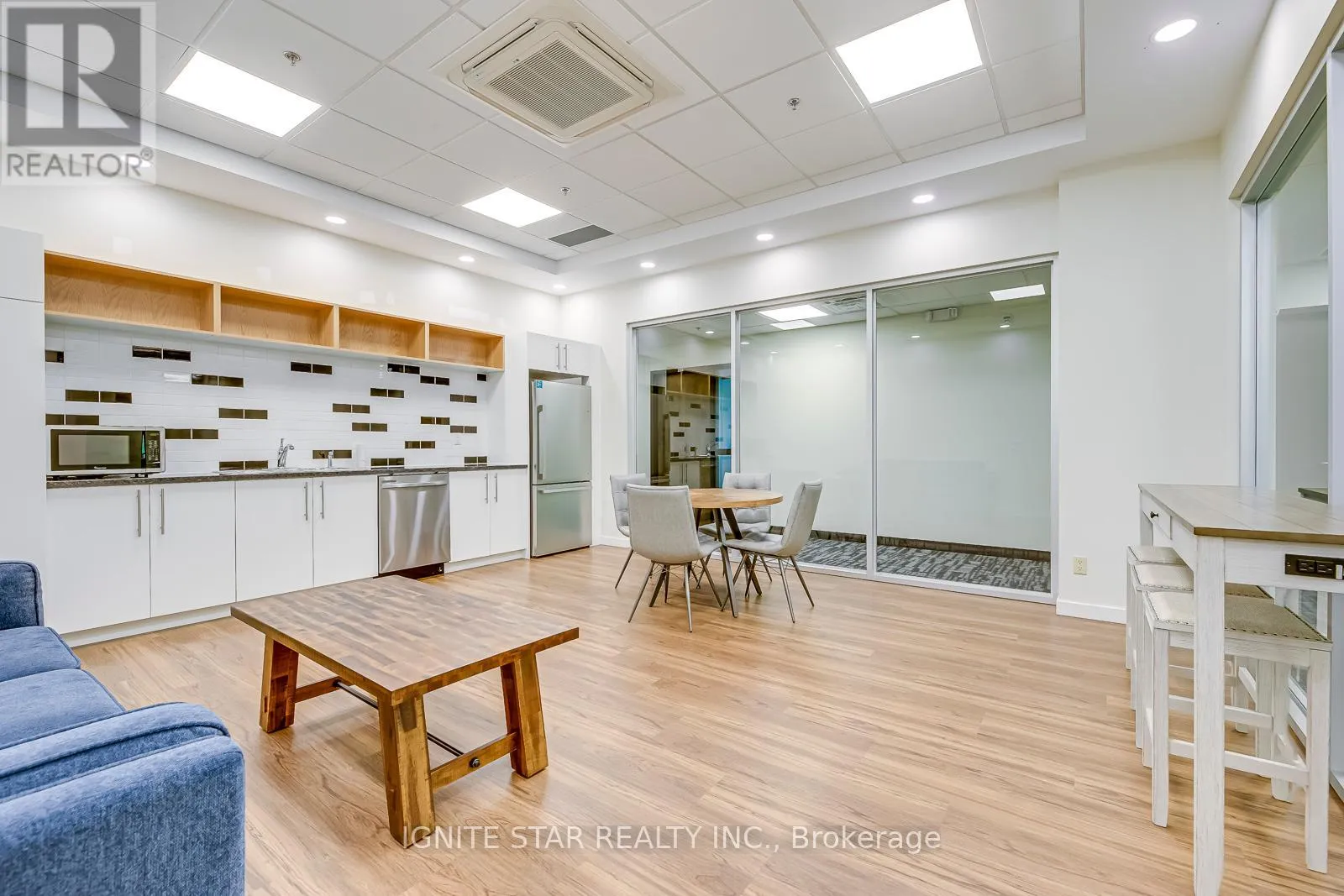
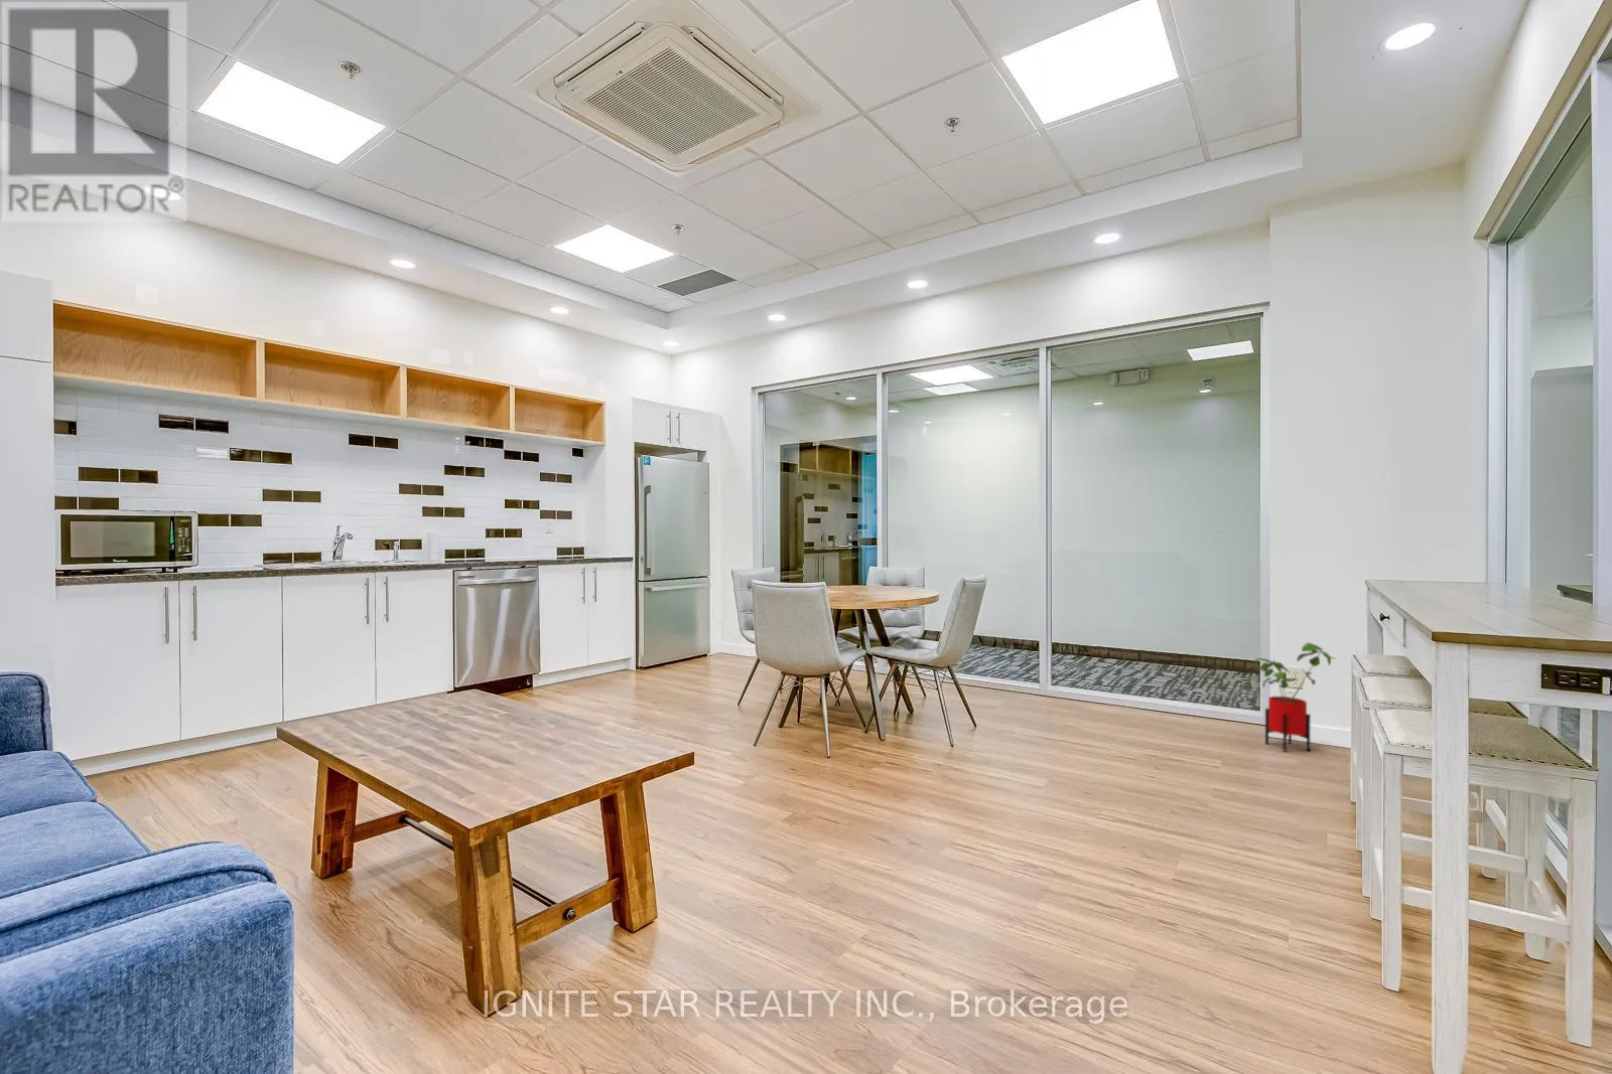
+ house plant [1253,641,1336,753]
